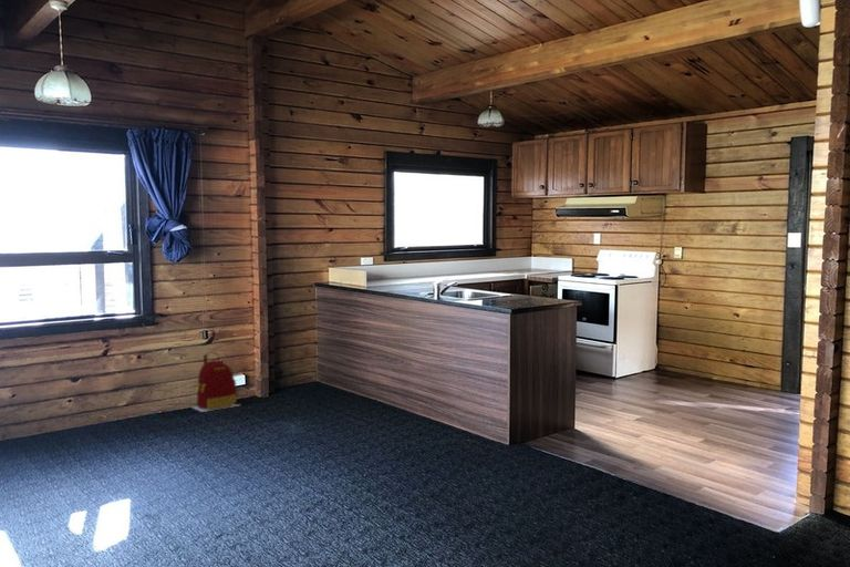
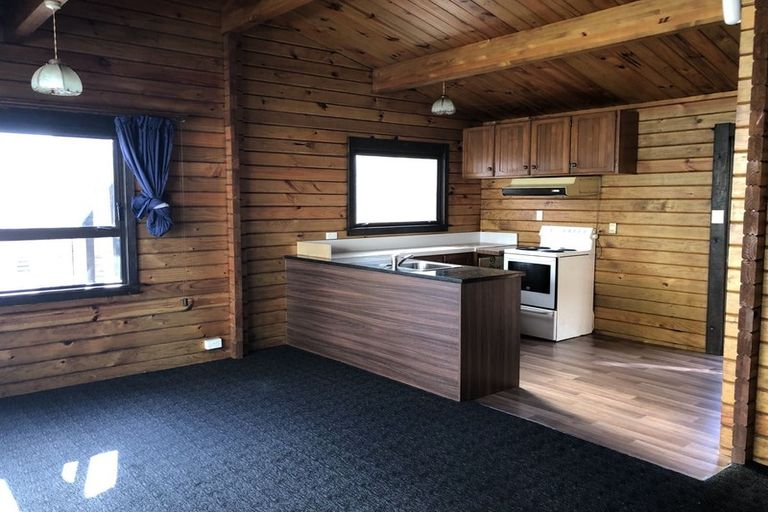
- backpack [190,351,241,413]
